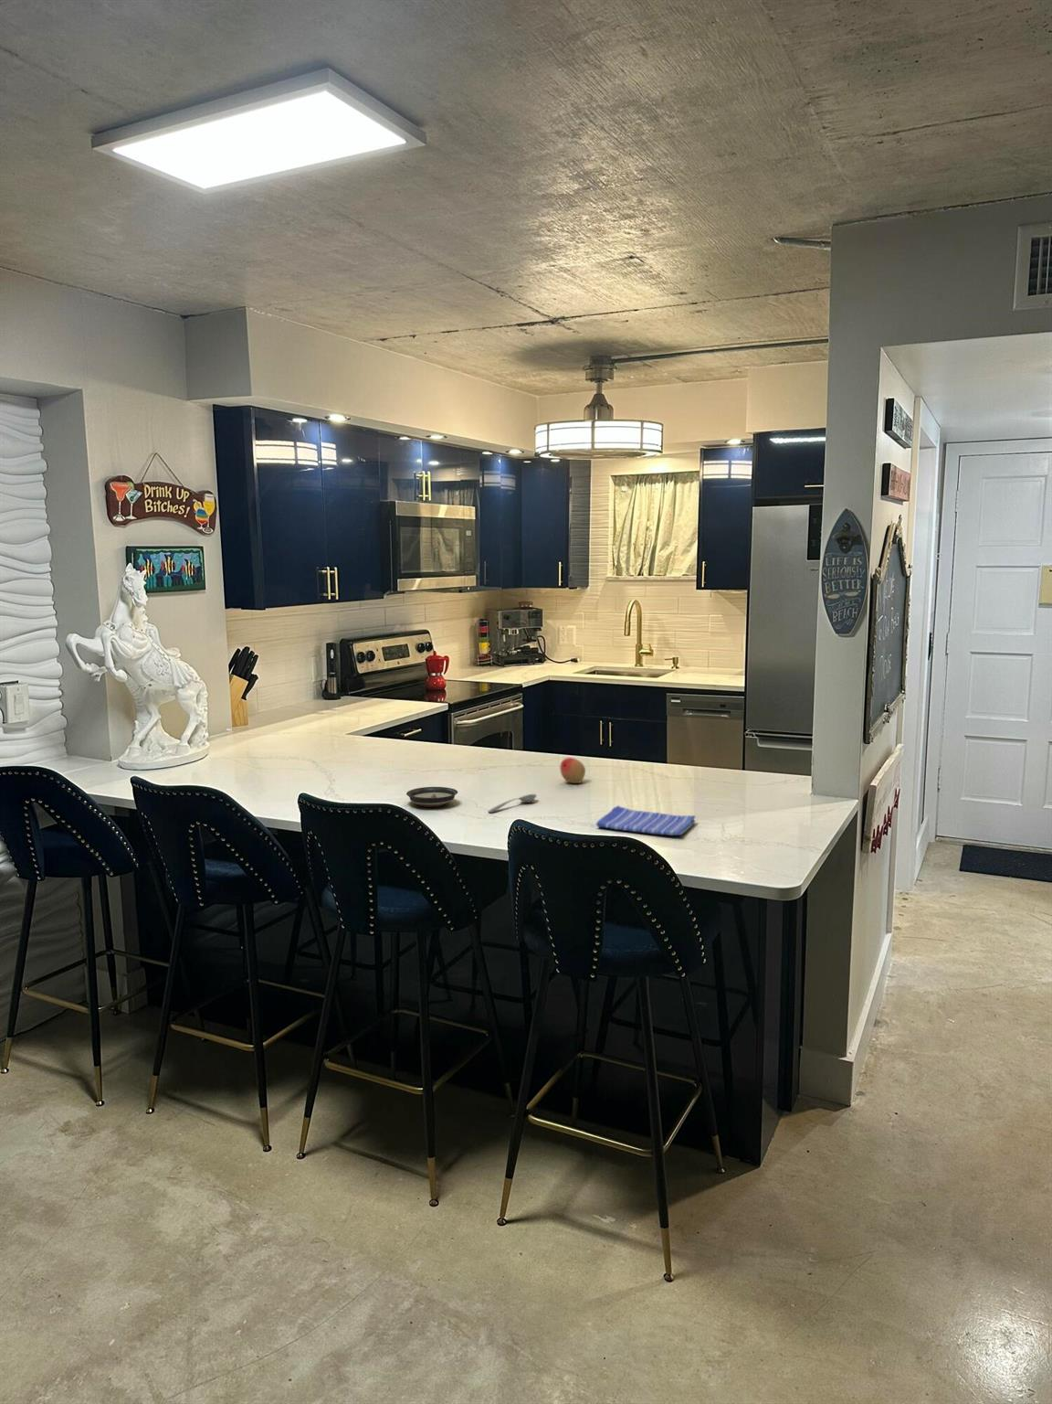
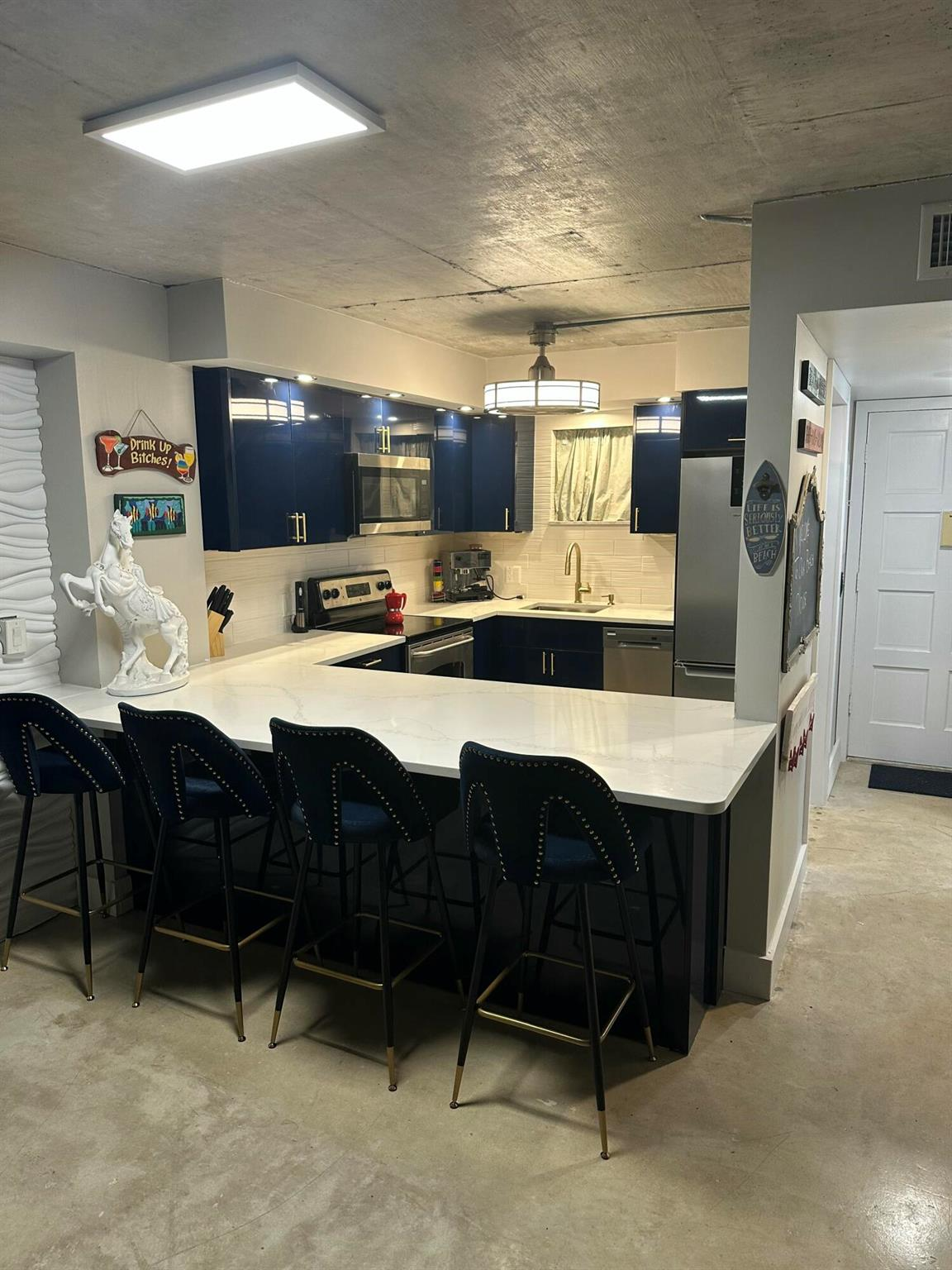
- fruit [559,757,587,784]
- soupspoon [487,794,538,814]
- saucer [406,786,459,807]
- dish towel [596,805,696,837]
